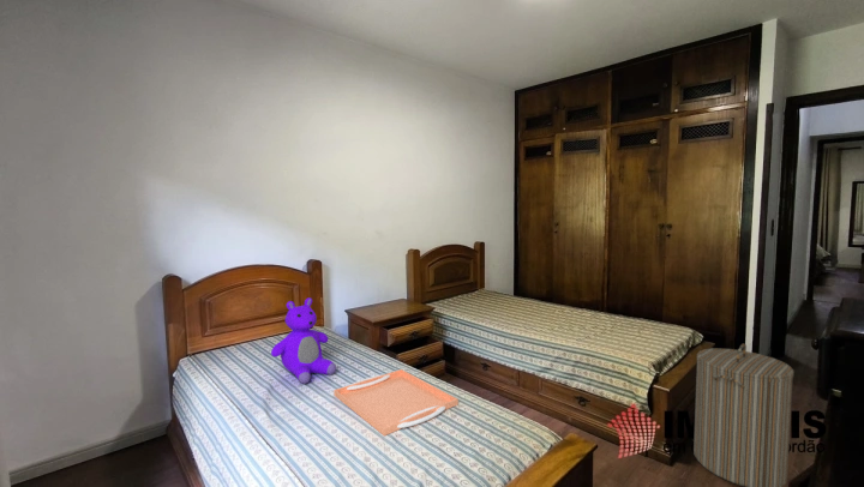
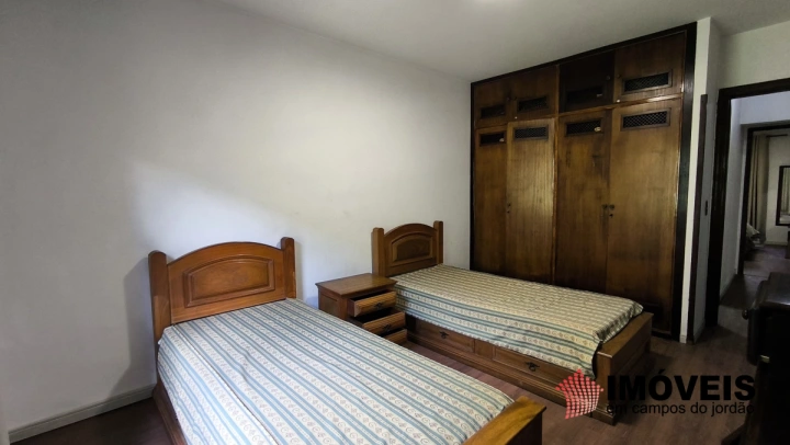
- stuffed bear [270,297,337,385]
- laundry hamper [692,343,796,487]
- serving tray [332,368,460,437]
